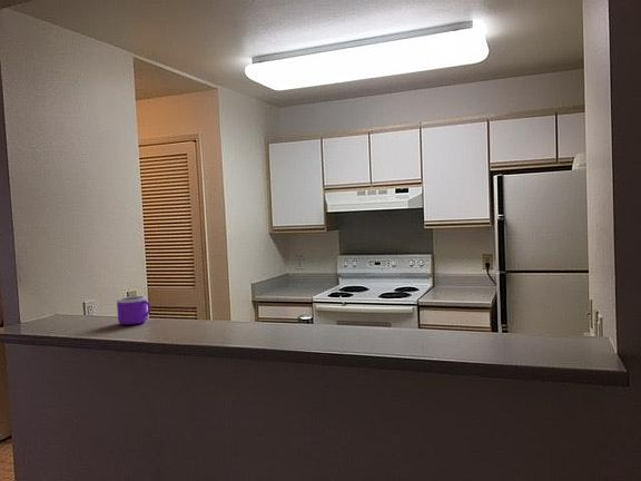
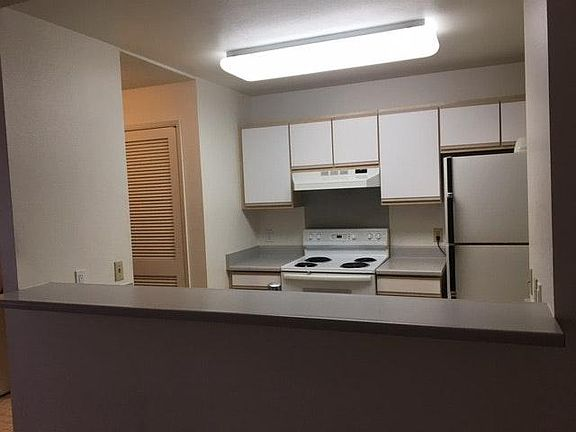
- mug [116,295,151,326]
